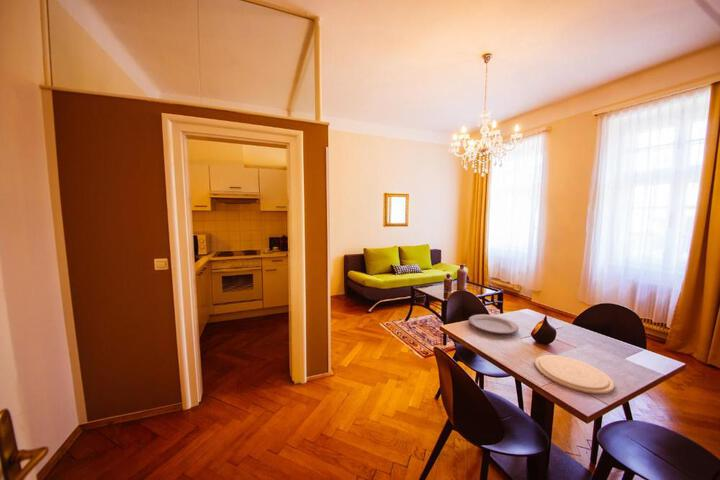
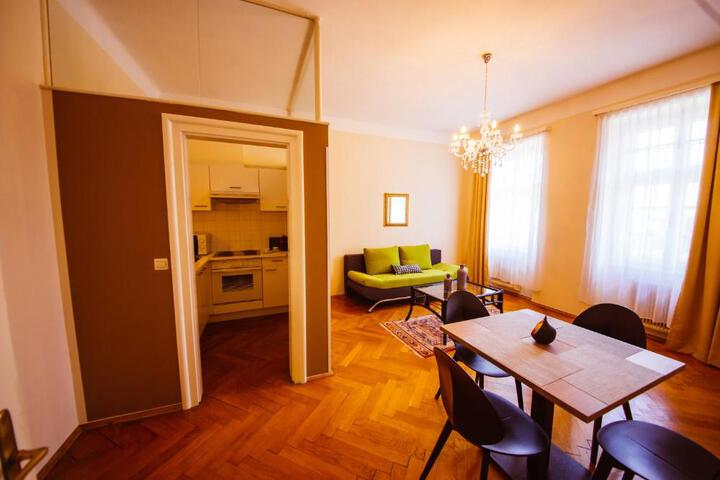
- plate [468,313,520,335]
- plate [534,354,615,395]
